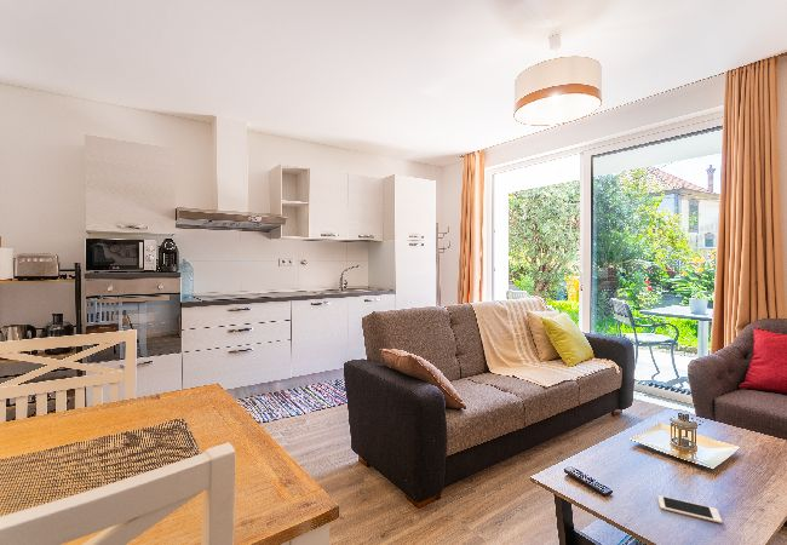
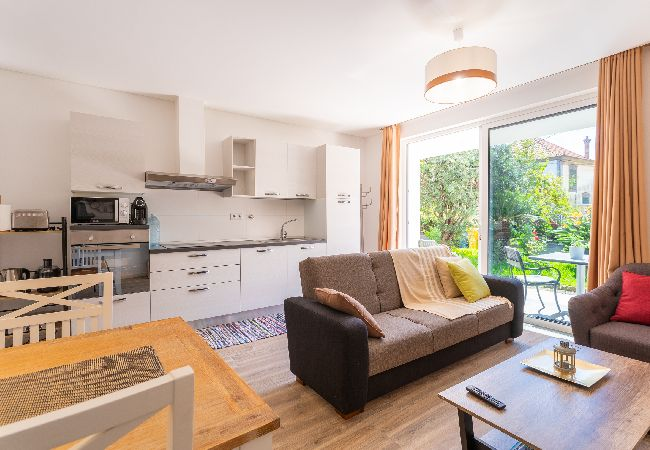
- cell phone [656,494,723,524]
